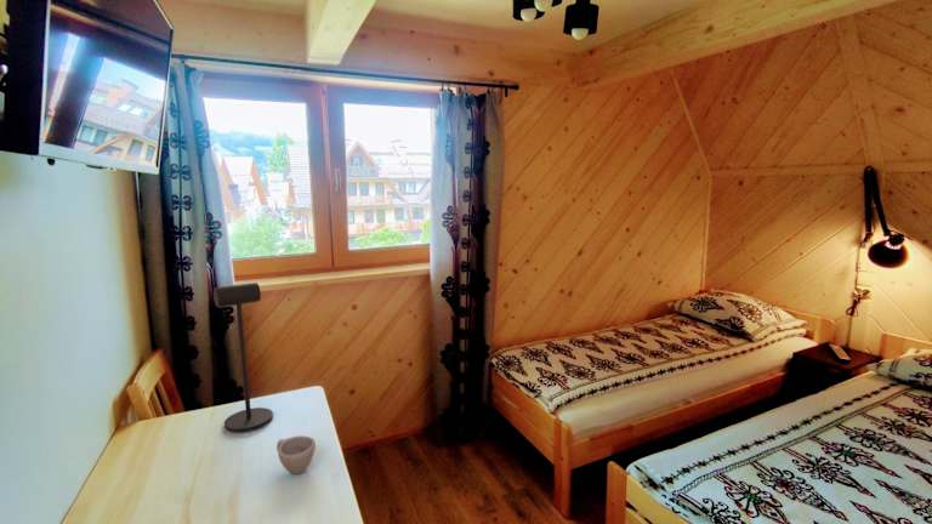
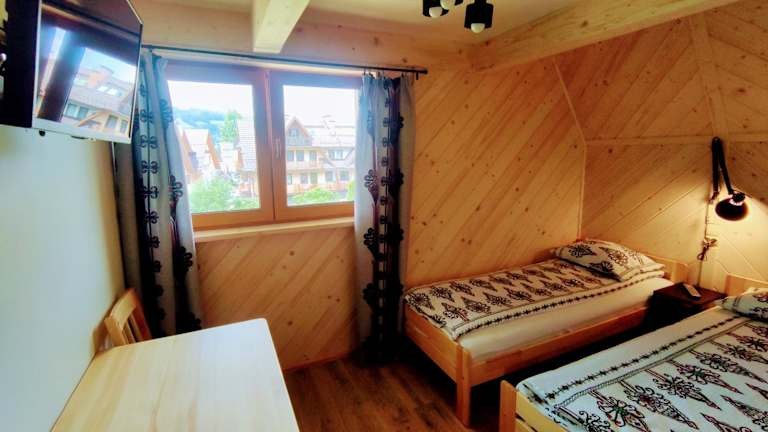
- cup [275,434,317,475]
- desk lamp [212,281,274,433]
